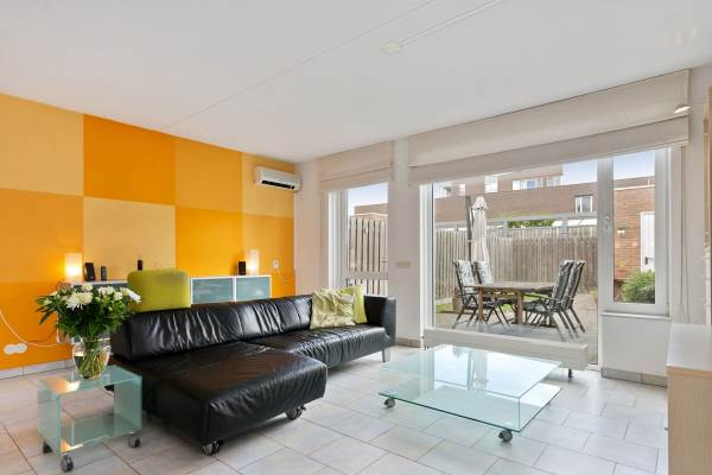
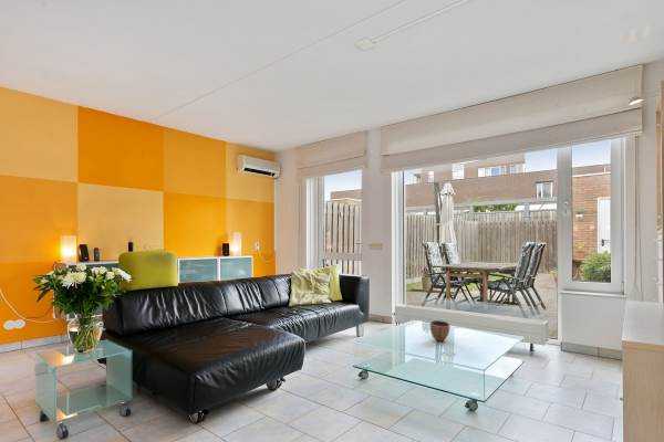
+ decorative bowl [429,319,450,343]
